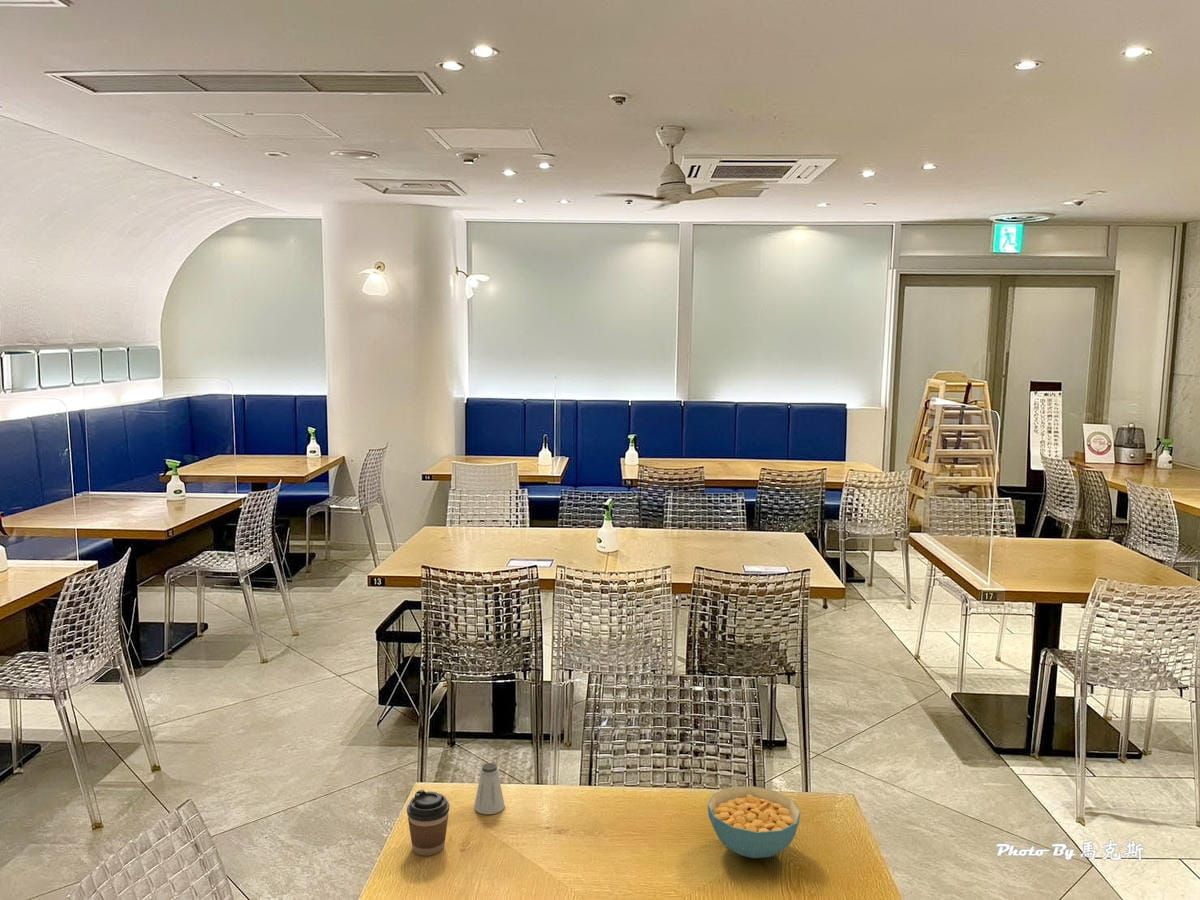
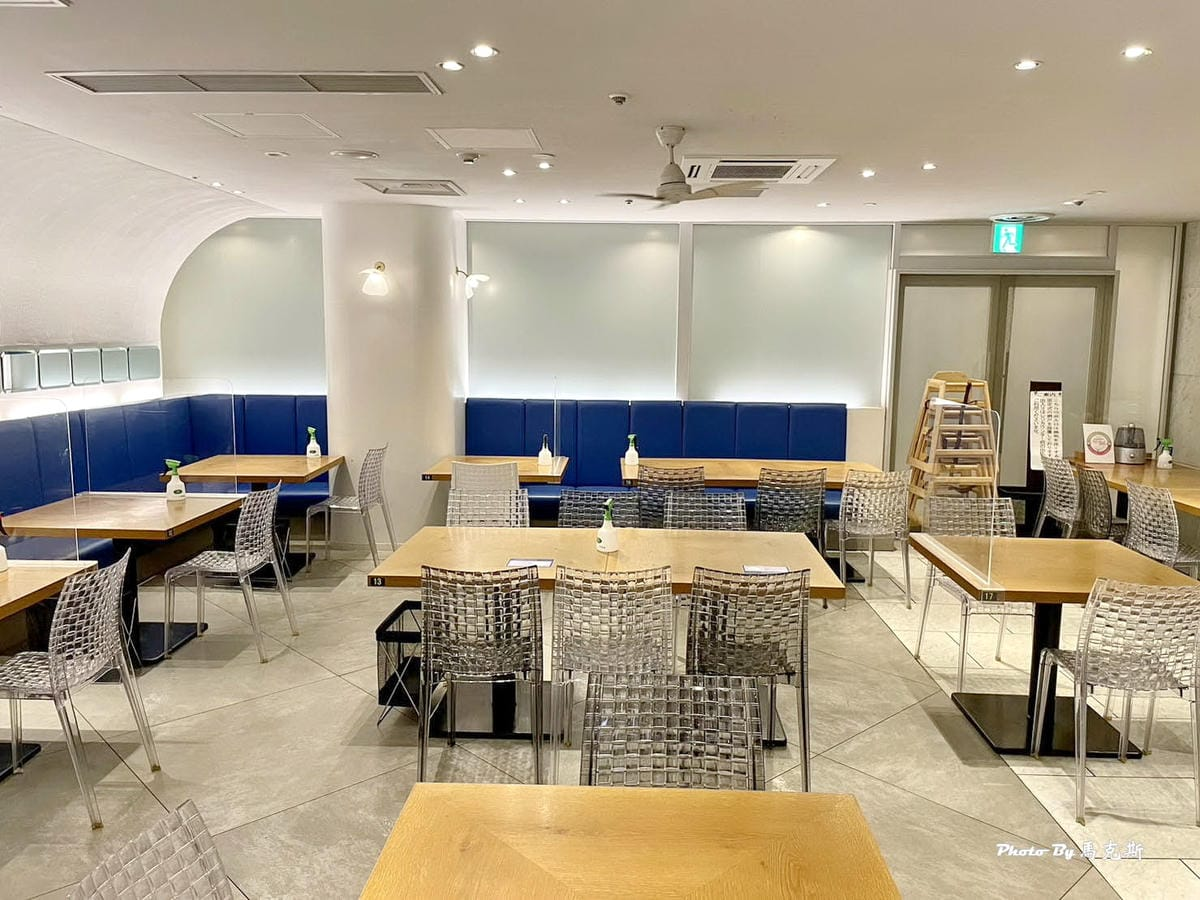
- cereal bowl [707,785,802,859]
- saltshaker [473,762,506,815]
- coffee cup [406,789,451,857]
